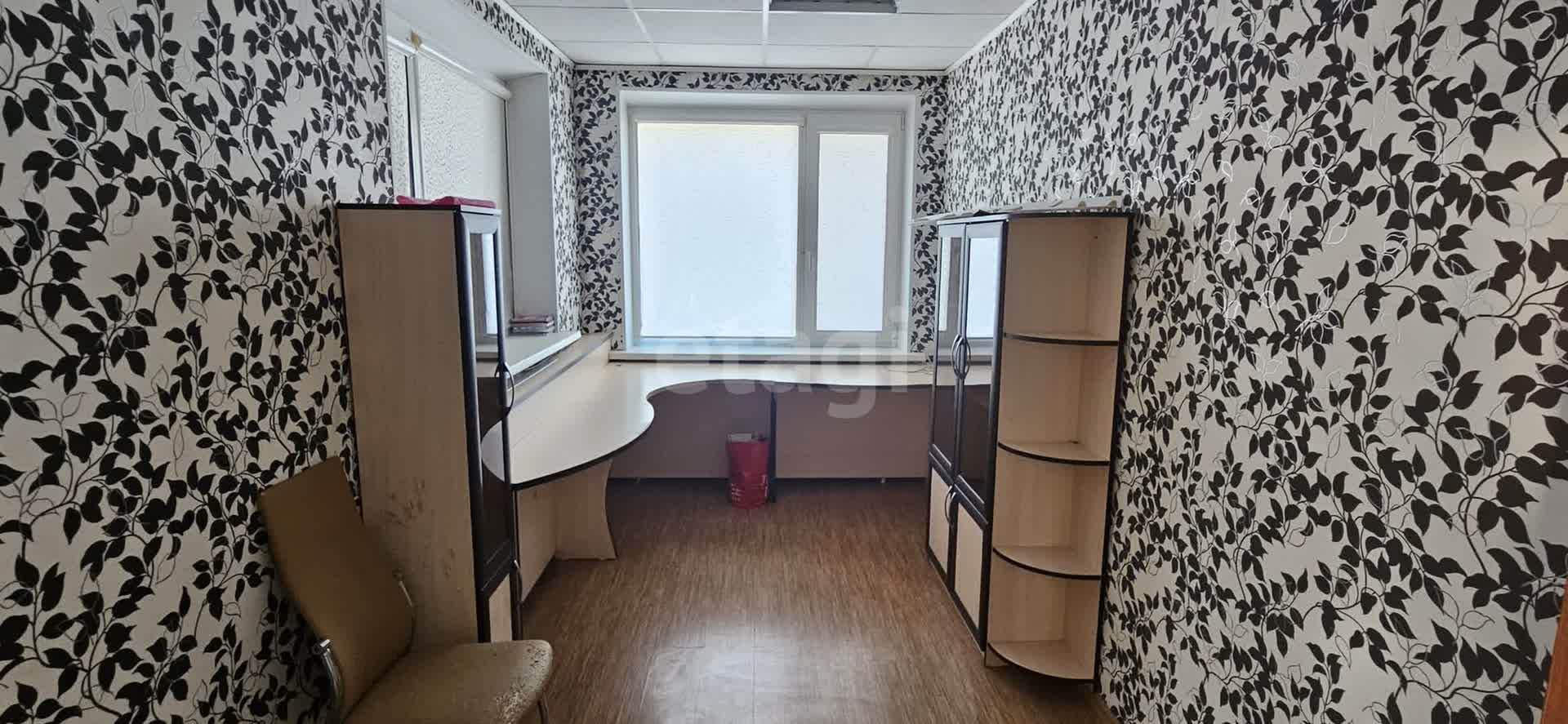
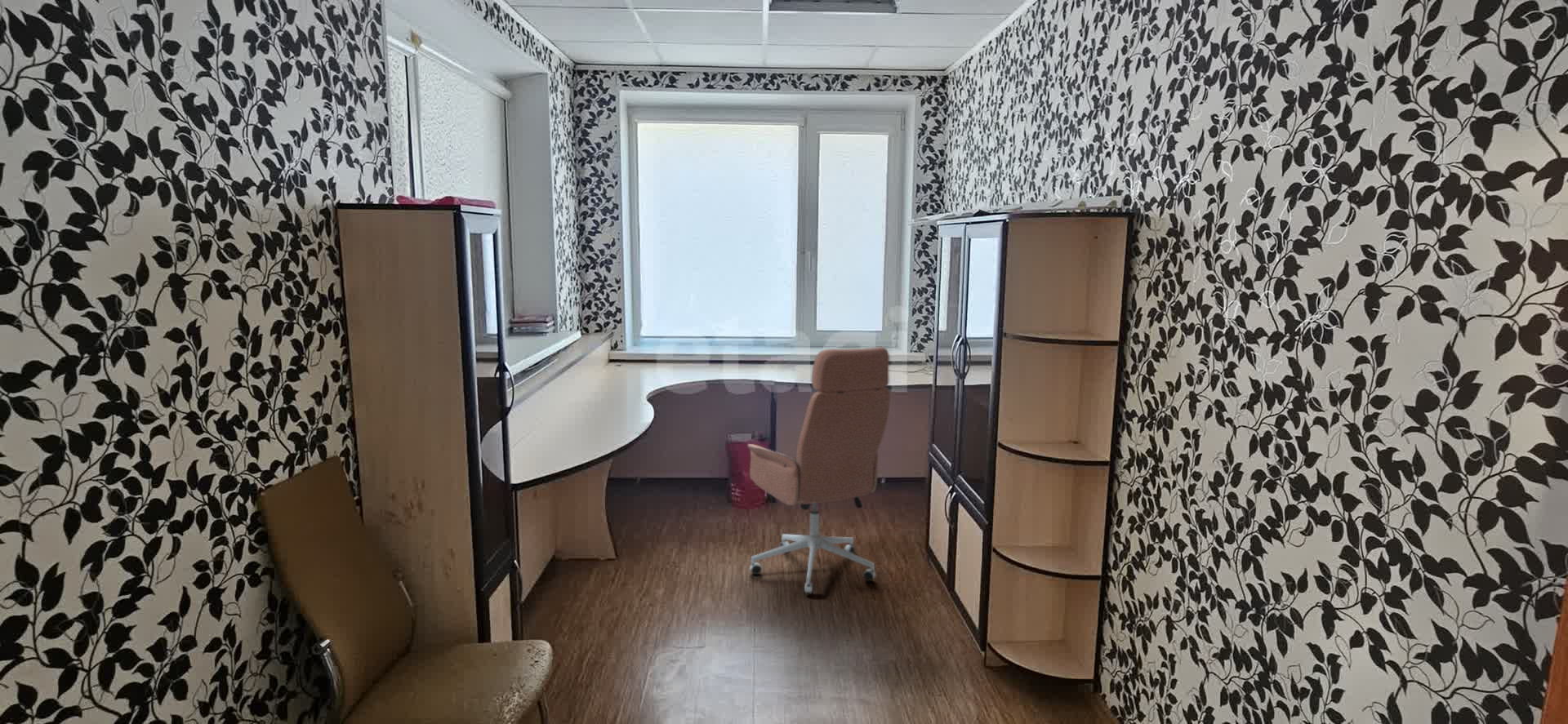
+ office chair [746,346,891,595]
